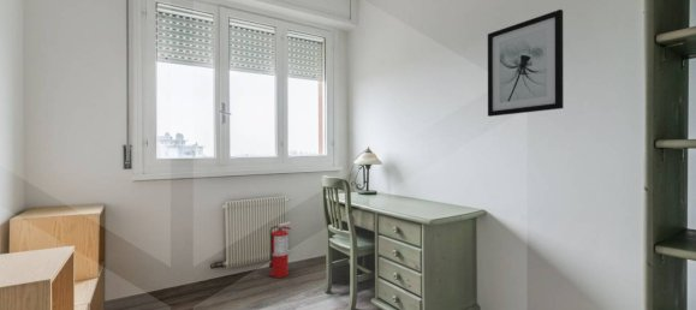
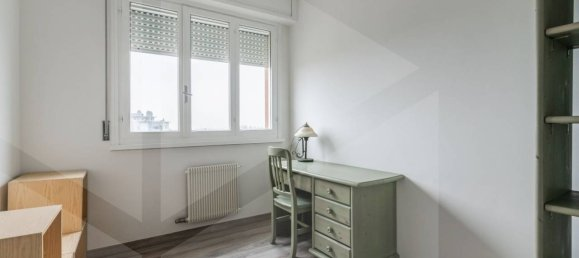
- wall art [487,8,565,118]
- fire extinguisher [268,220,292,279]
